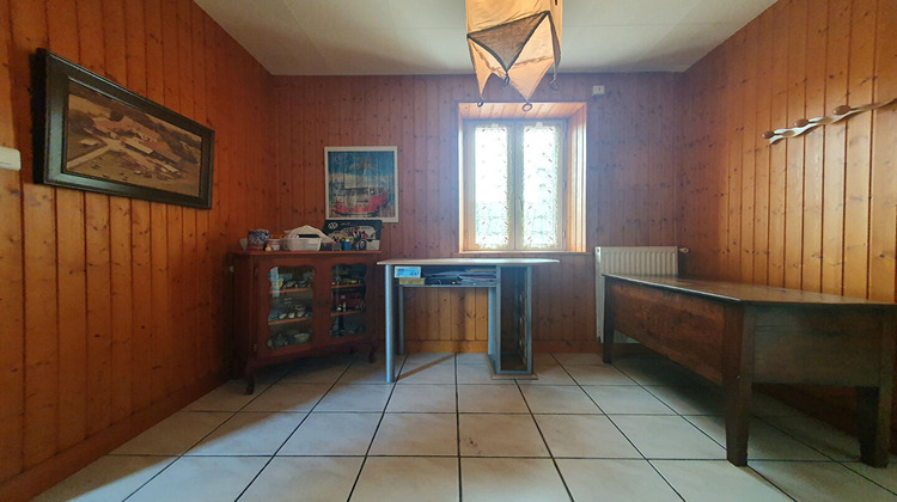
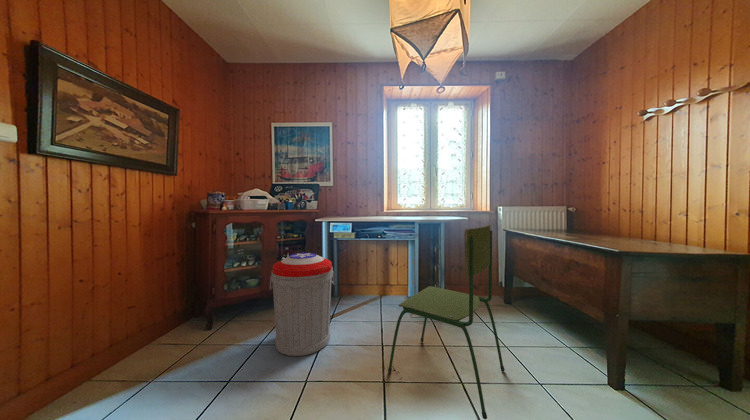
+ trash can [269,252,336,357]
+ chair [387,223,506,420]
